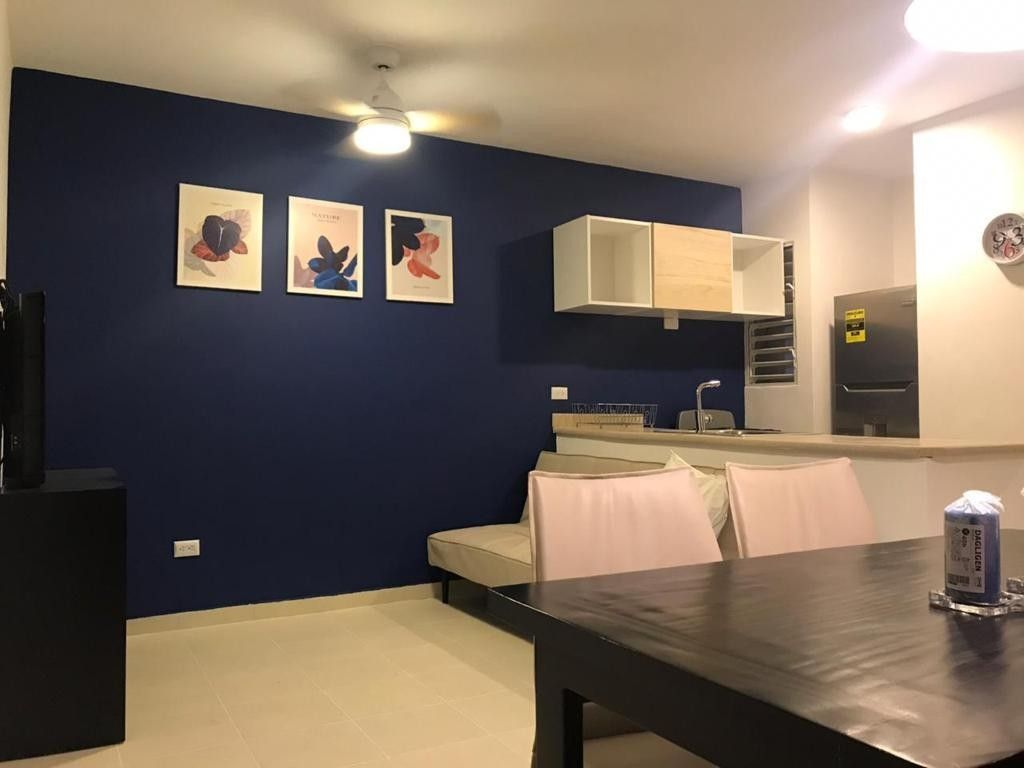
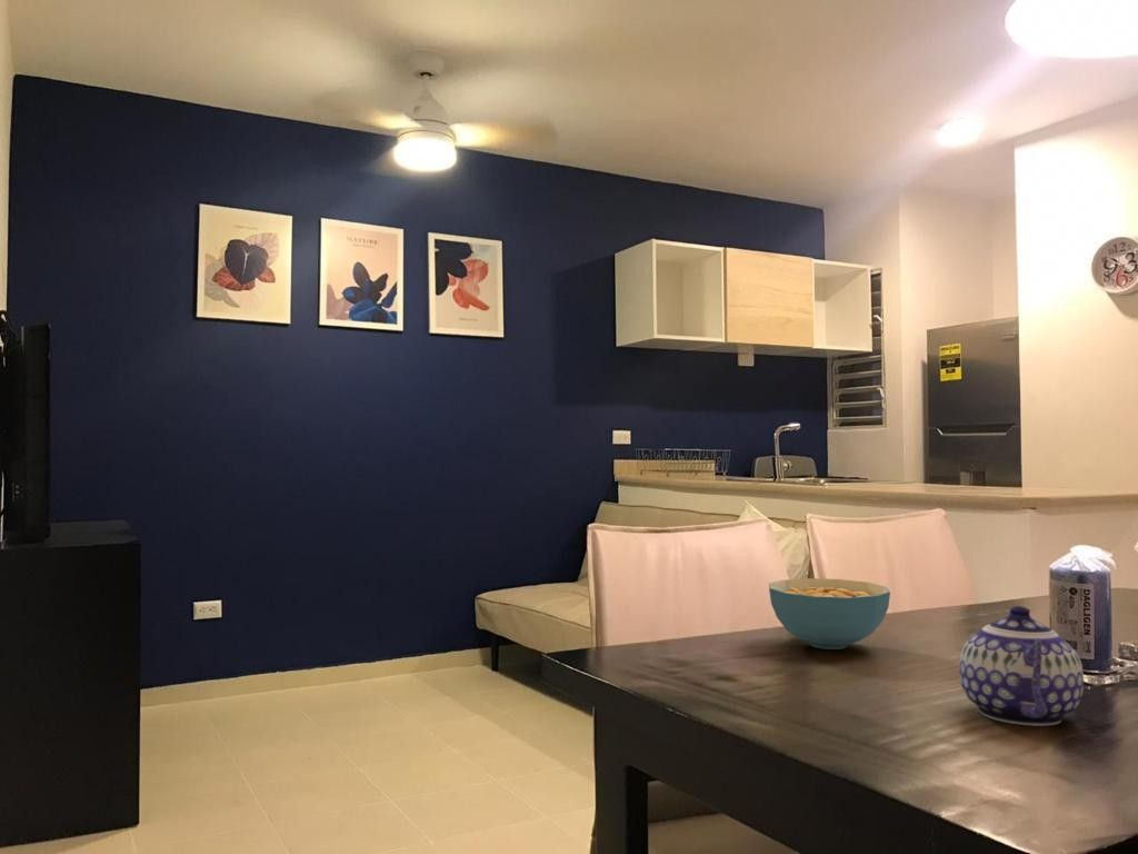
+ teapot [958,605,1085,727]
+ cereal bowl [768,577,891,651]
